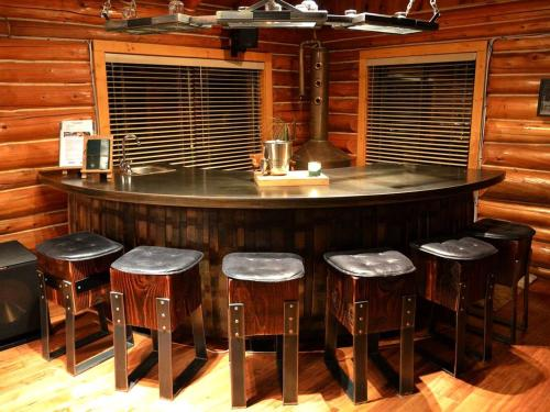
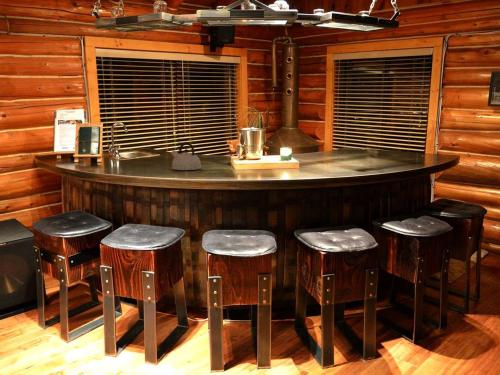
+ kettle [170,141,203,171]
